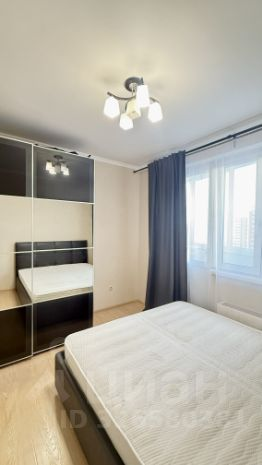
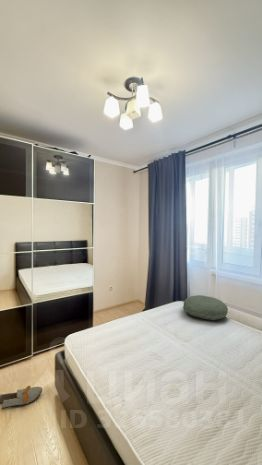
+ pillow [182,294,229,321]
+ shoe [0,385,43,410]
